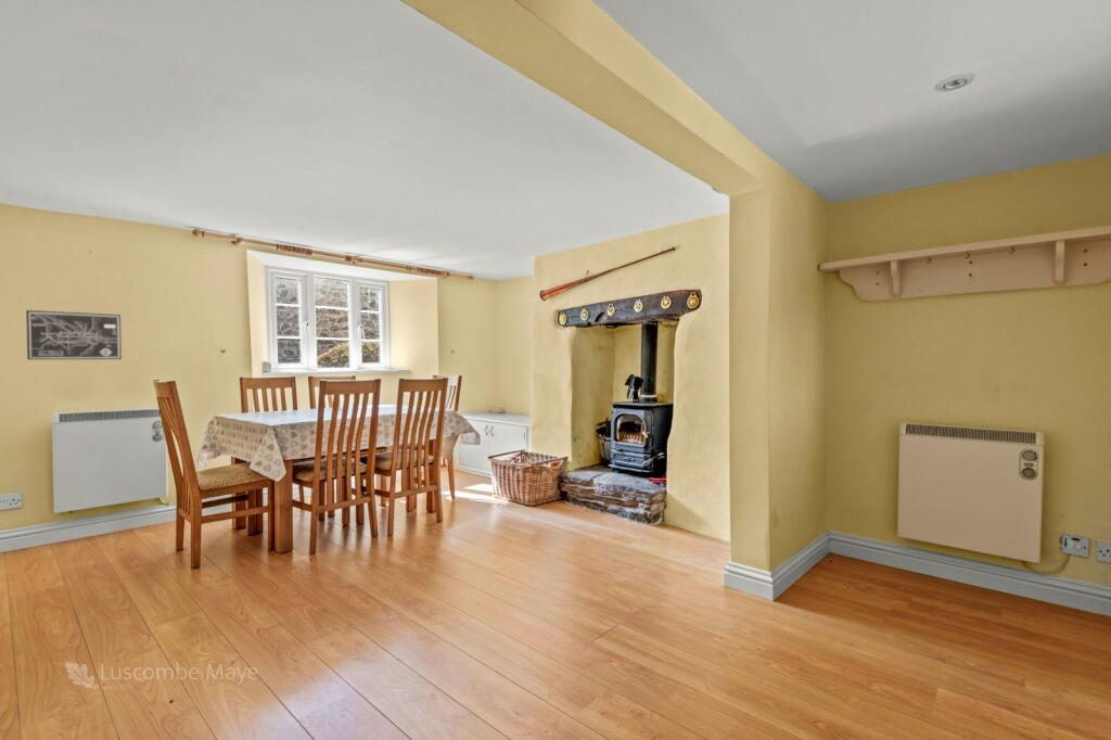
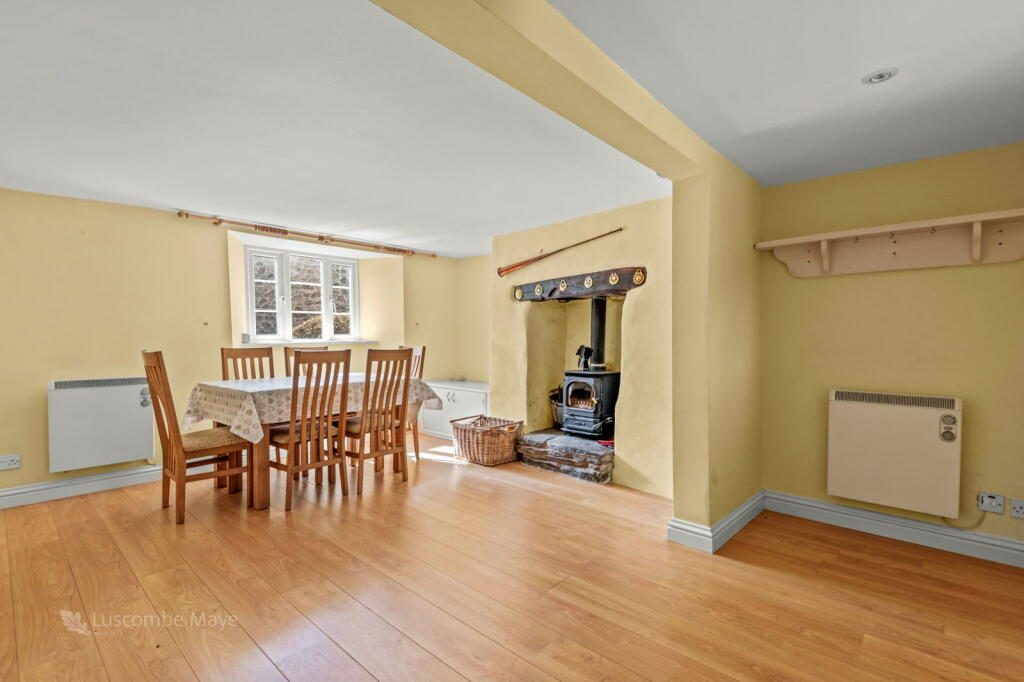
- wall art [25,309,123,360]
